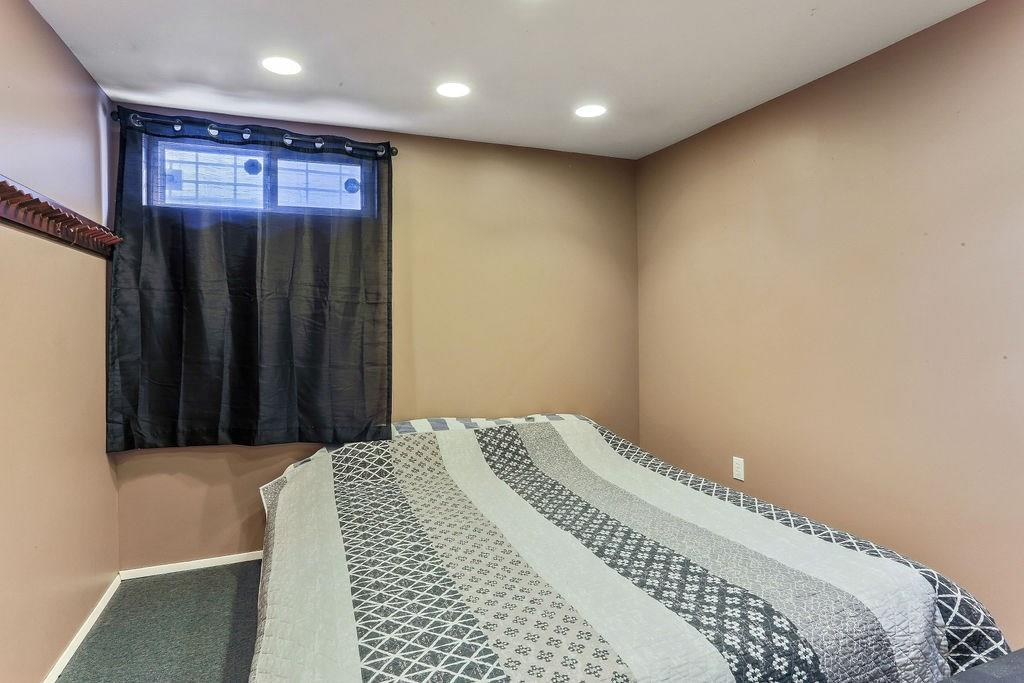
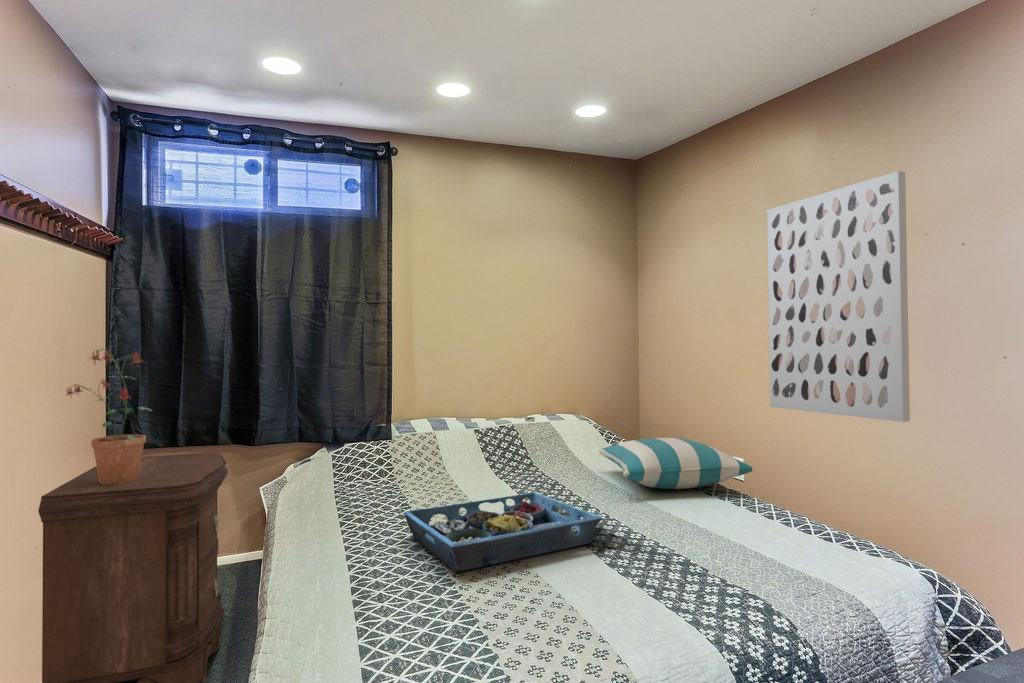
+ potted plant [65,348,153,484]
+ pillow [598,437,753,490]
+ wall art [766,170,911,423]
+ serving tray [403,491,603,573]
+ nightstand [37,452,229,683]
